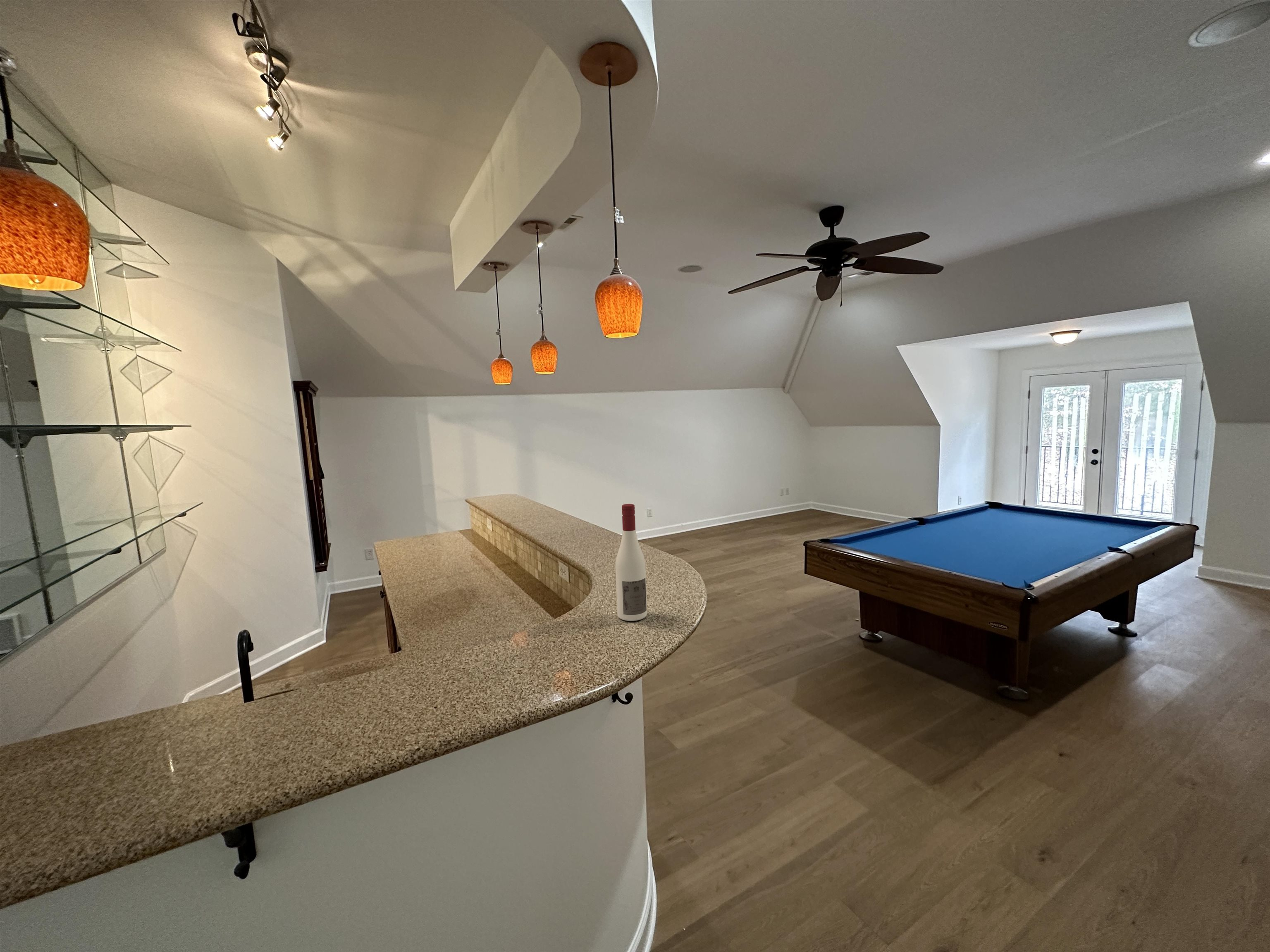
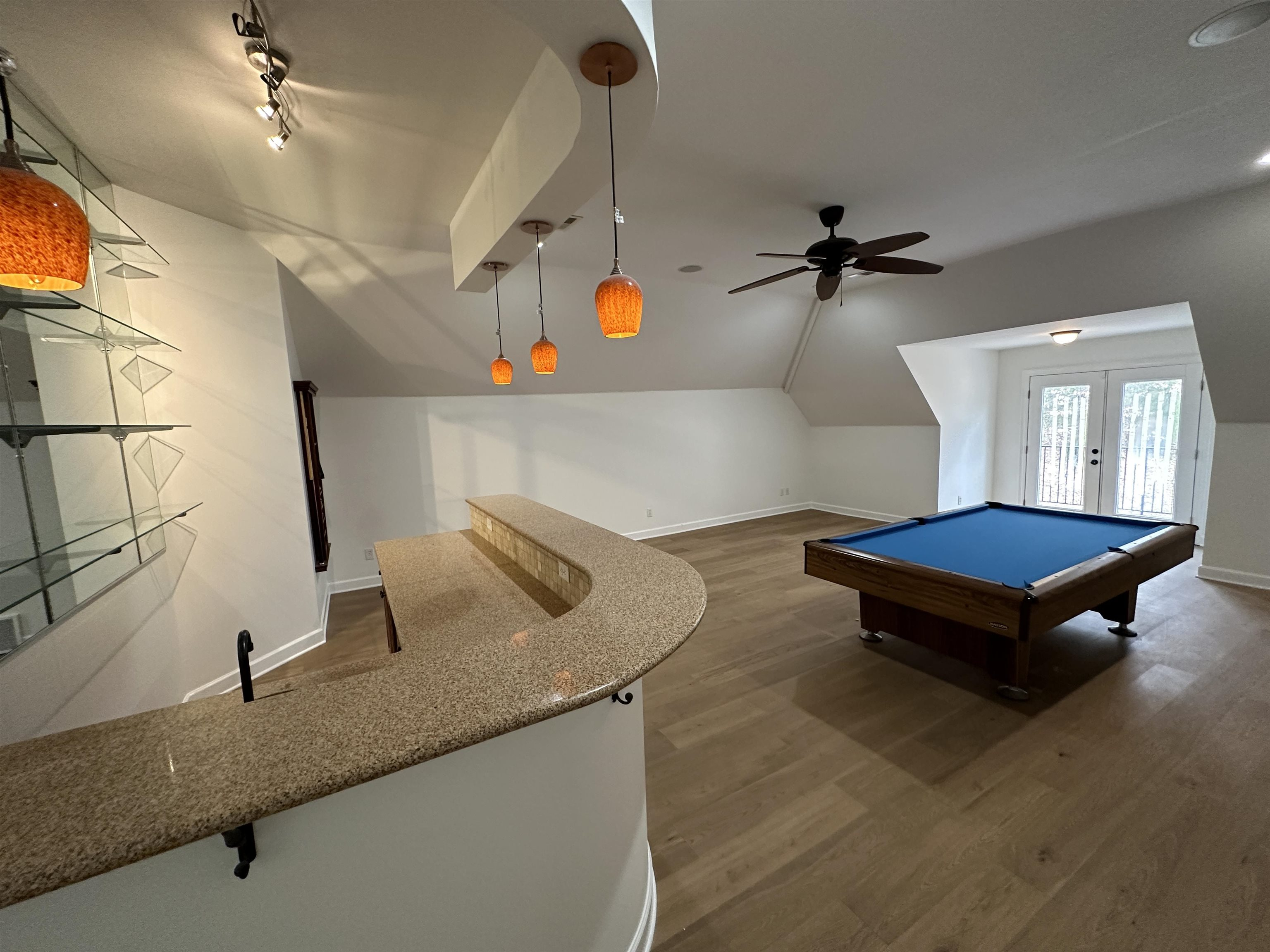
- alcohol [615,503,647,621]
